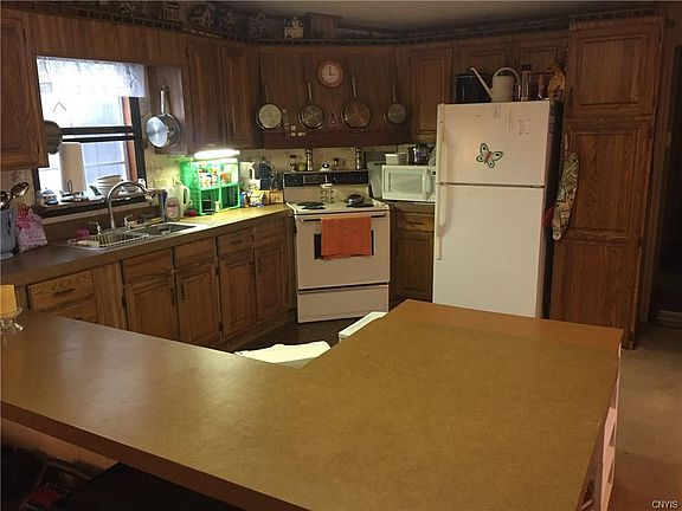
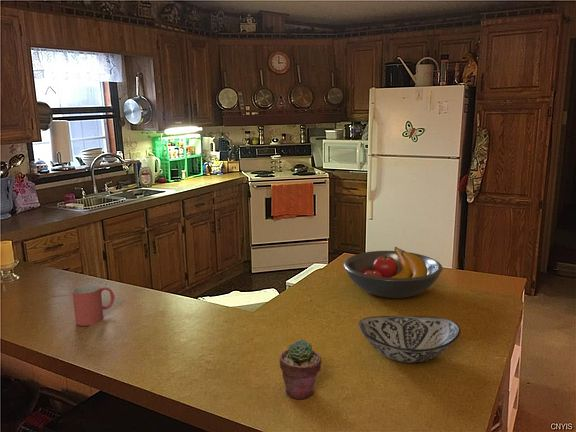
+ mug [71,284,116,327]
+ fruit bowl [343,246,444,299]
+ decorative bowl [358,315,461,364]
+ potted succulent [278,338,322,400]
